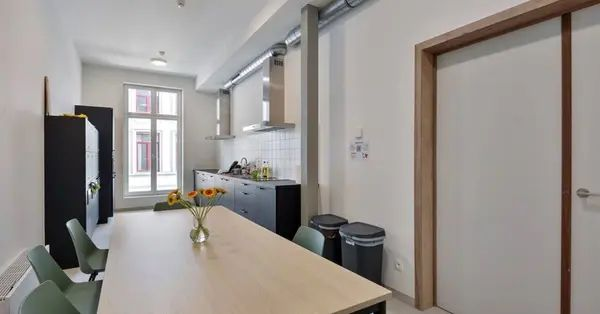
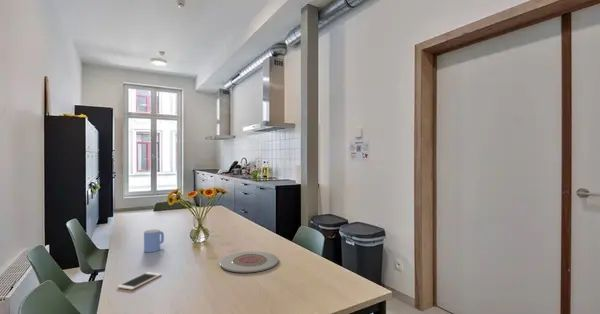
+ mug [143,228,165,253]
+ cell phone [116,271,163,291]
+ plate [219,250,279,274]
